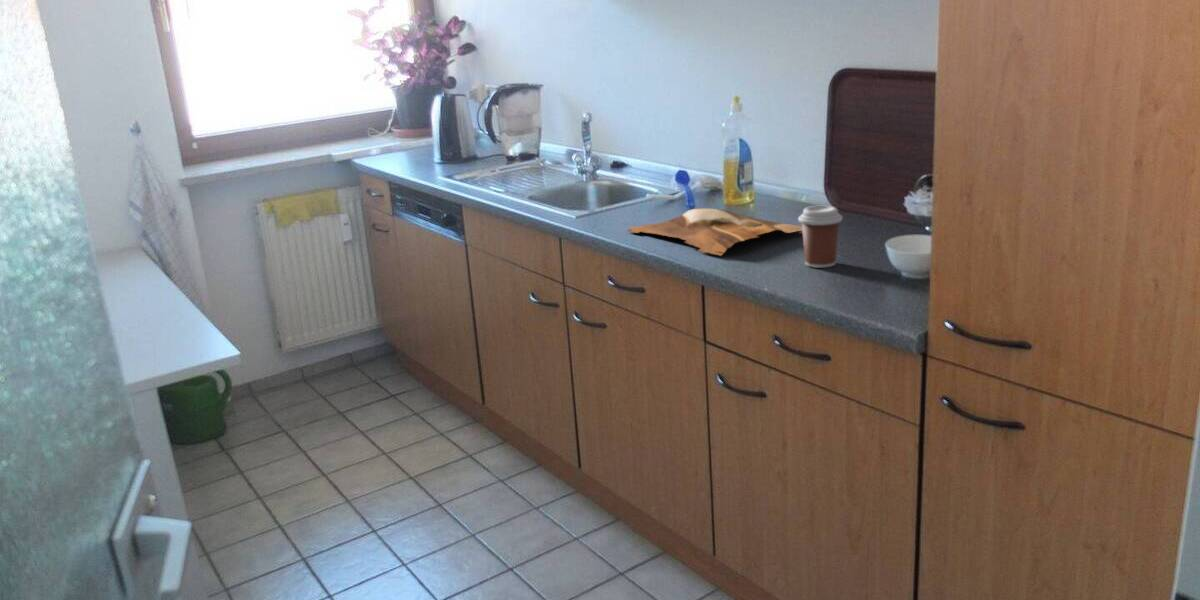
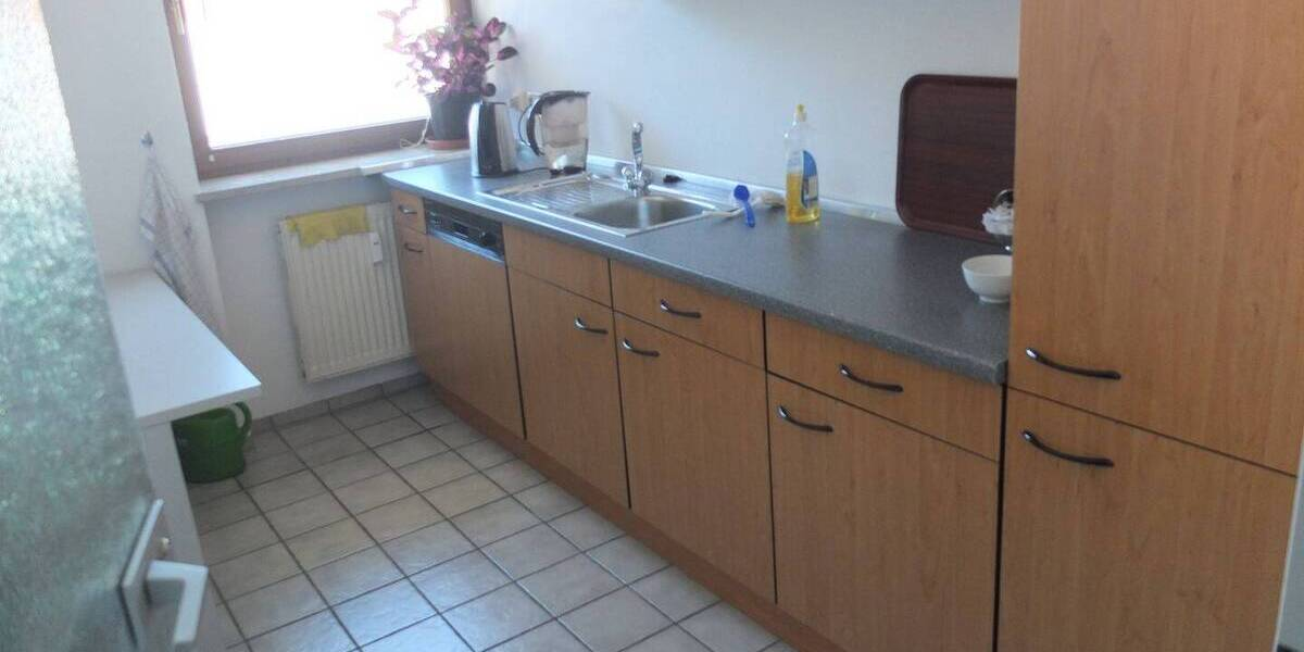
- cutting board [622,208,802,257]
- coffee cup [797,205,843,269]
